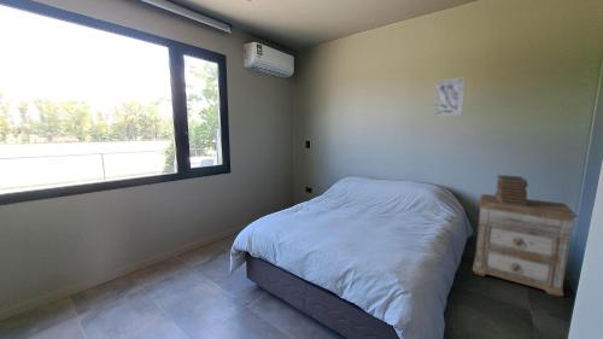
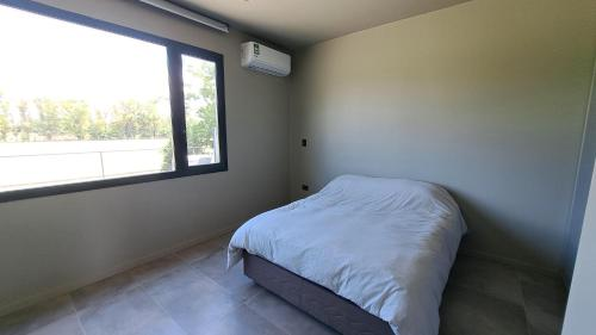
- nightstand [472,193,579,298]
- wall art [433,76,467,118]
- book stack [493,174,529,206]
